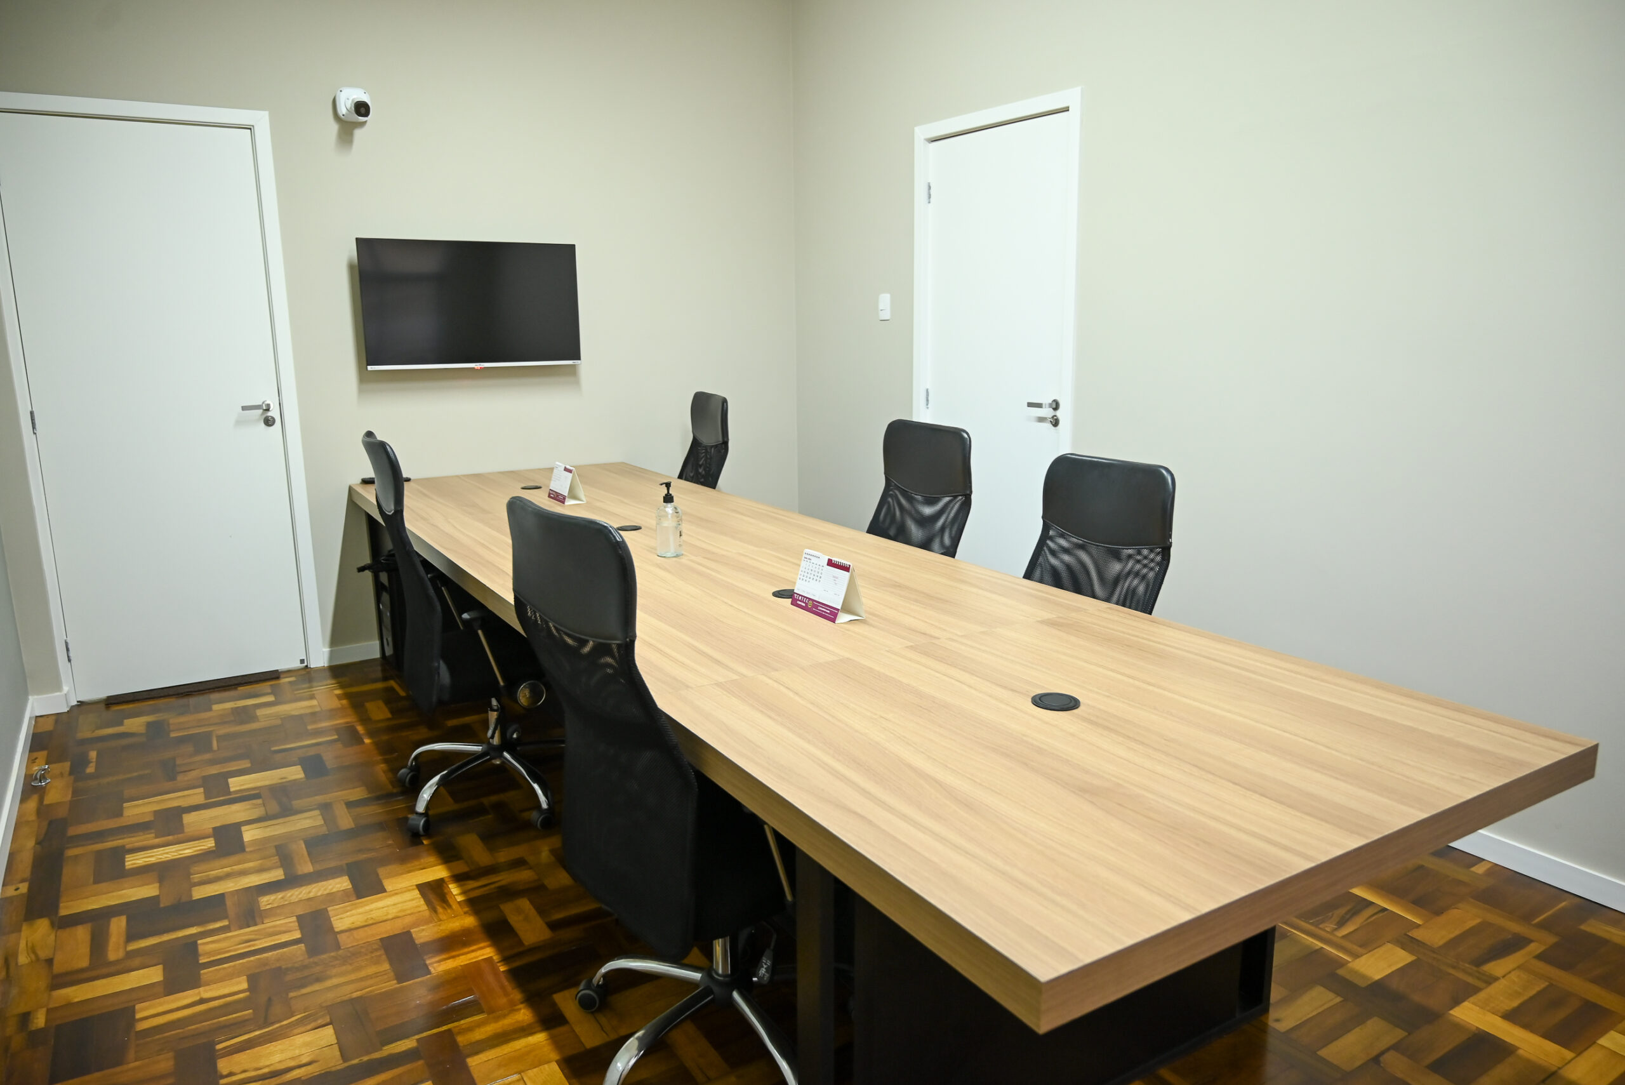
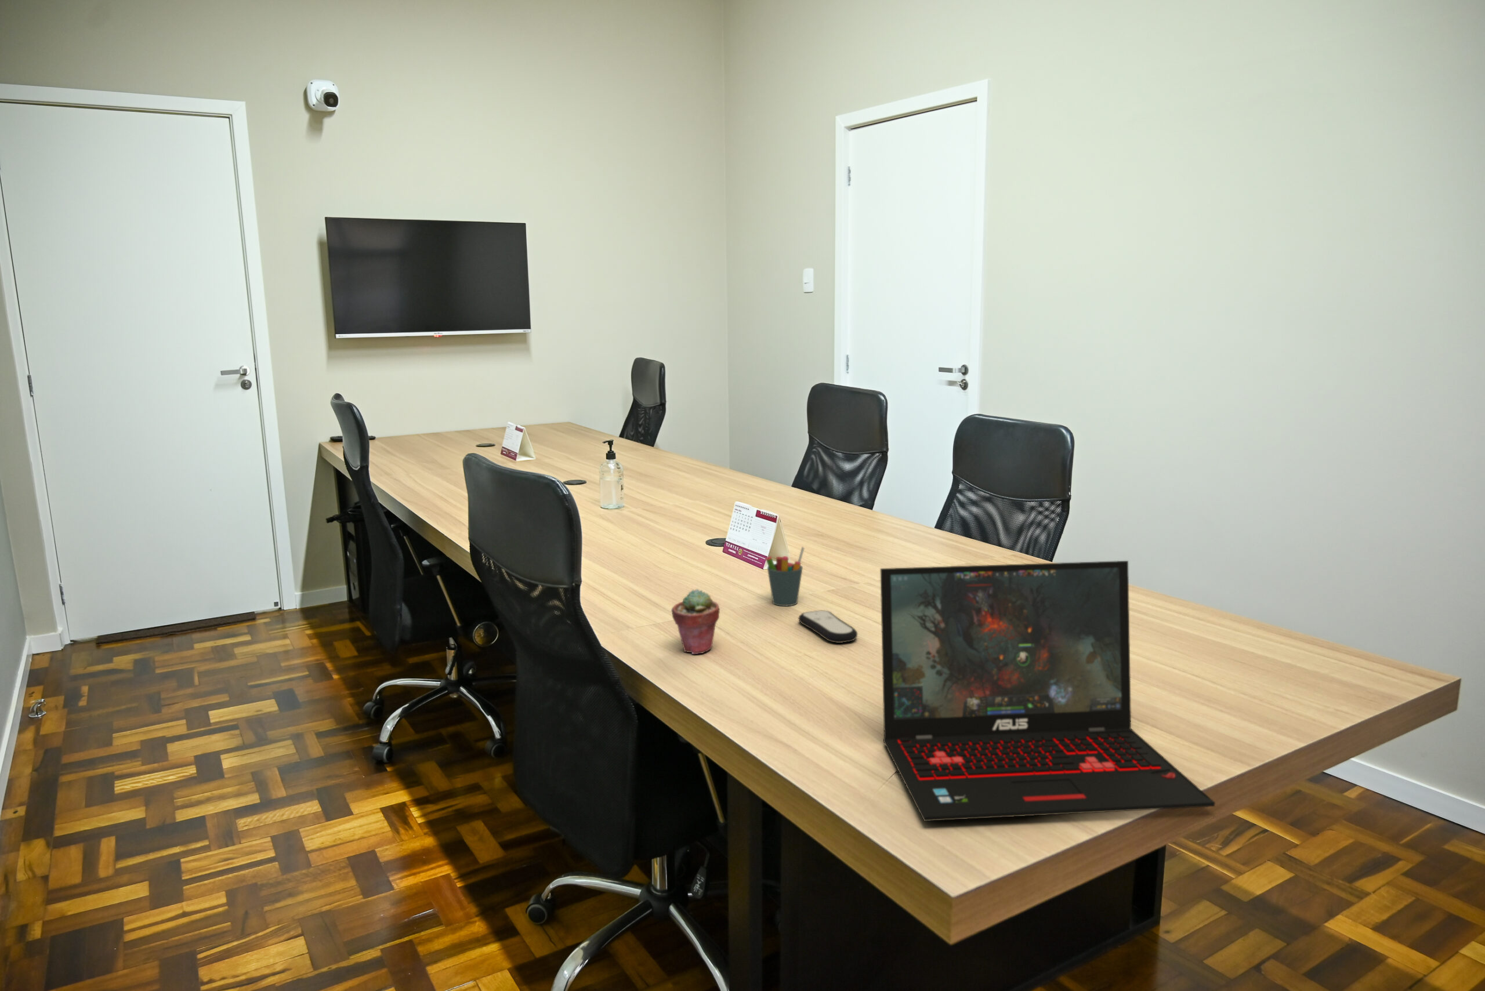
+ remote control [798,609,859,644]
+ potted succulent [671,588,720,655]
+ laptop [880,560,1216,822]
+ pen holder [765,546,806,606]
